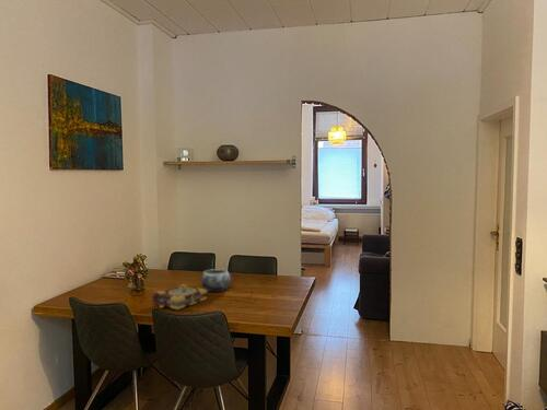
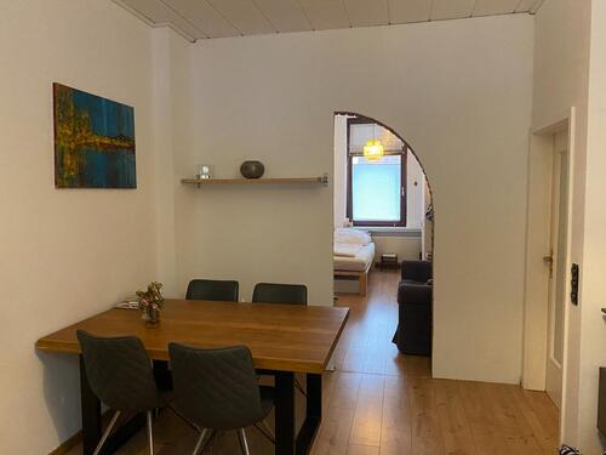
- decorative bowl [200,268,232,293]
- book [151,283,208,312]
